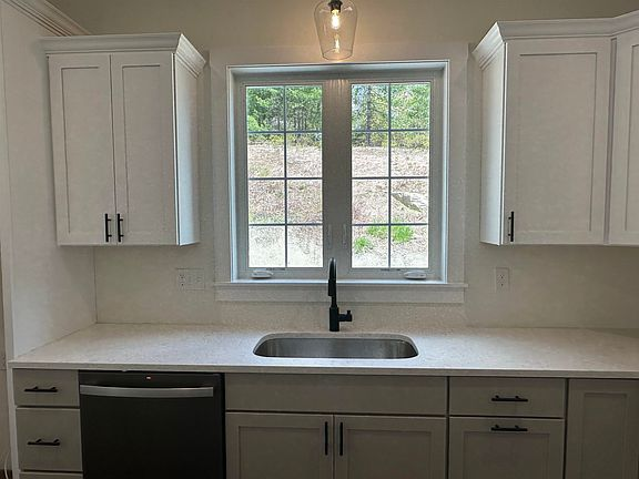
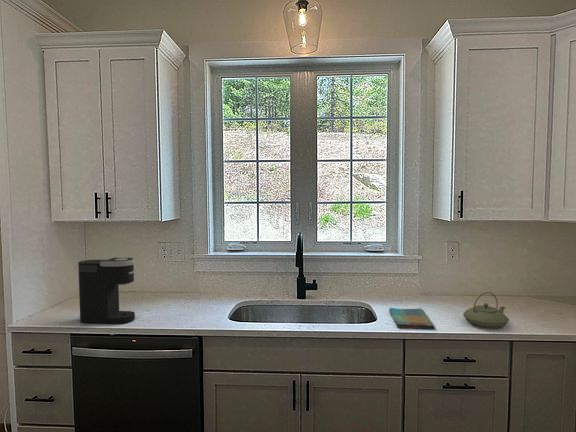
+ dish towel [388,307,436,330]
+ coffee maker [77,257,136,325]
+ teapot [462,291,510,329]
